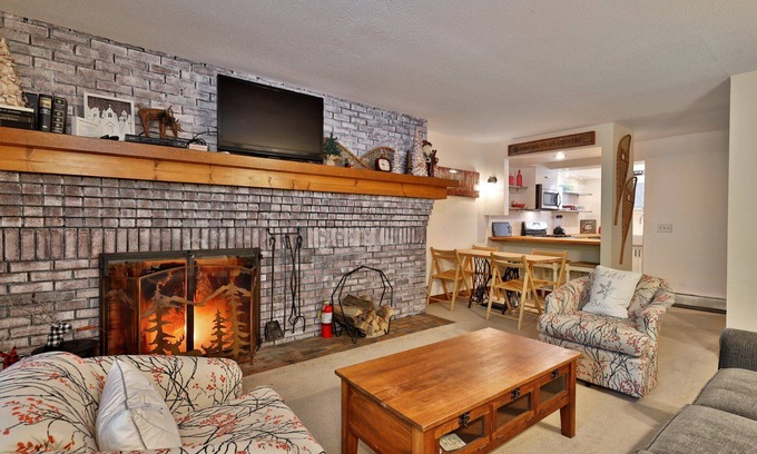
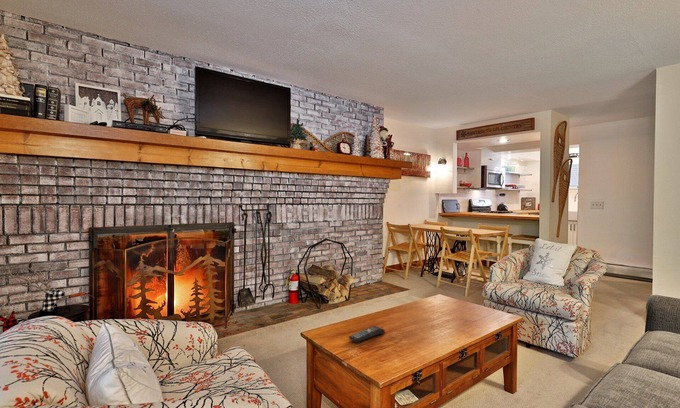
+ remote control [348,325,386,343]
